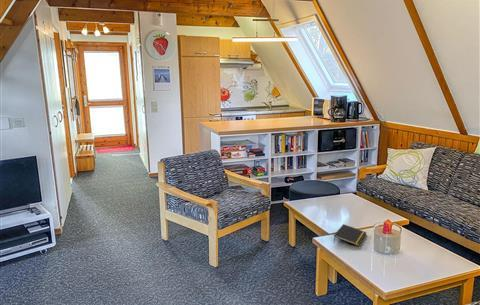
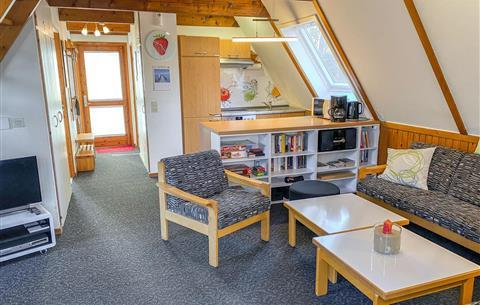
- notepad [333,223,367,247]
